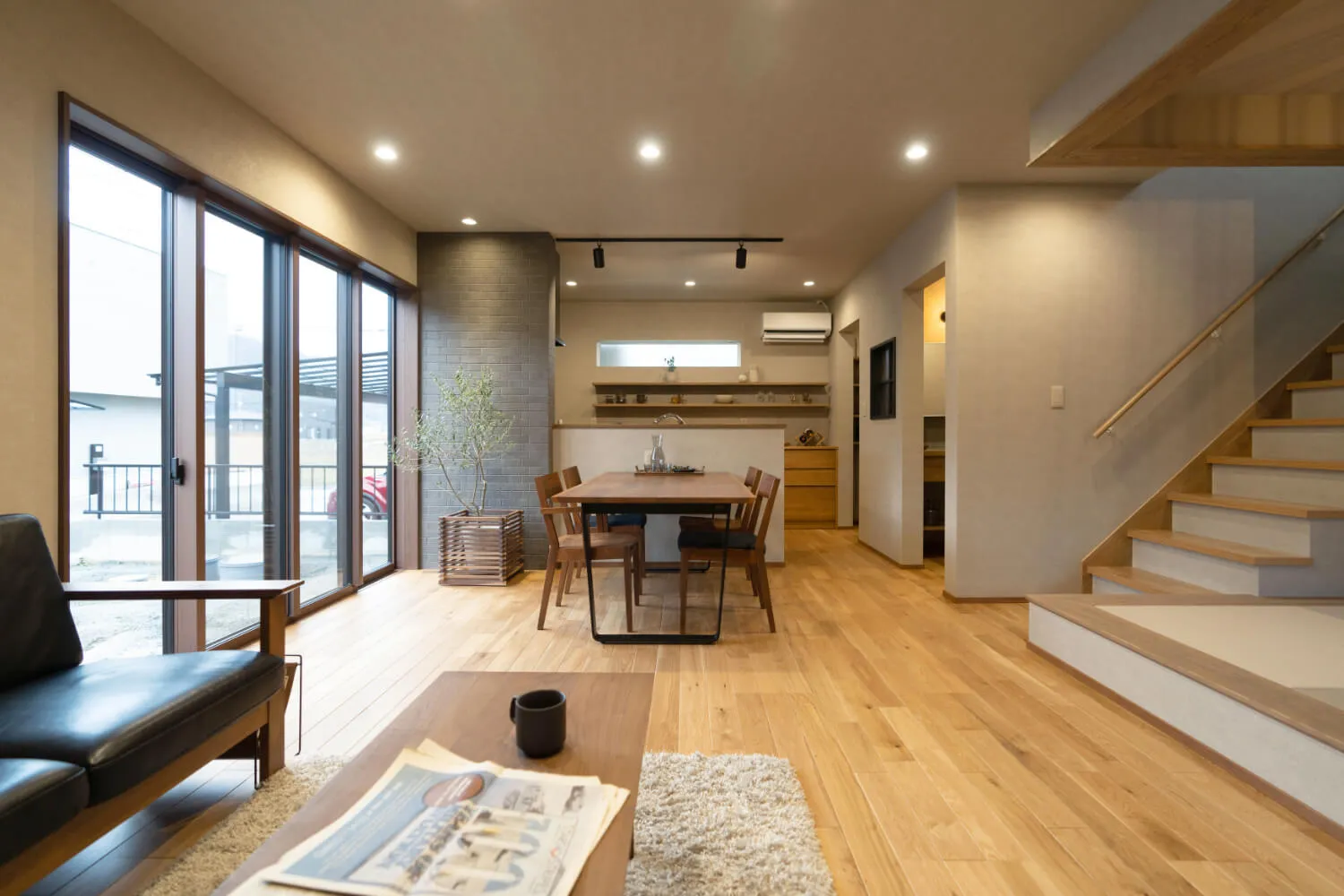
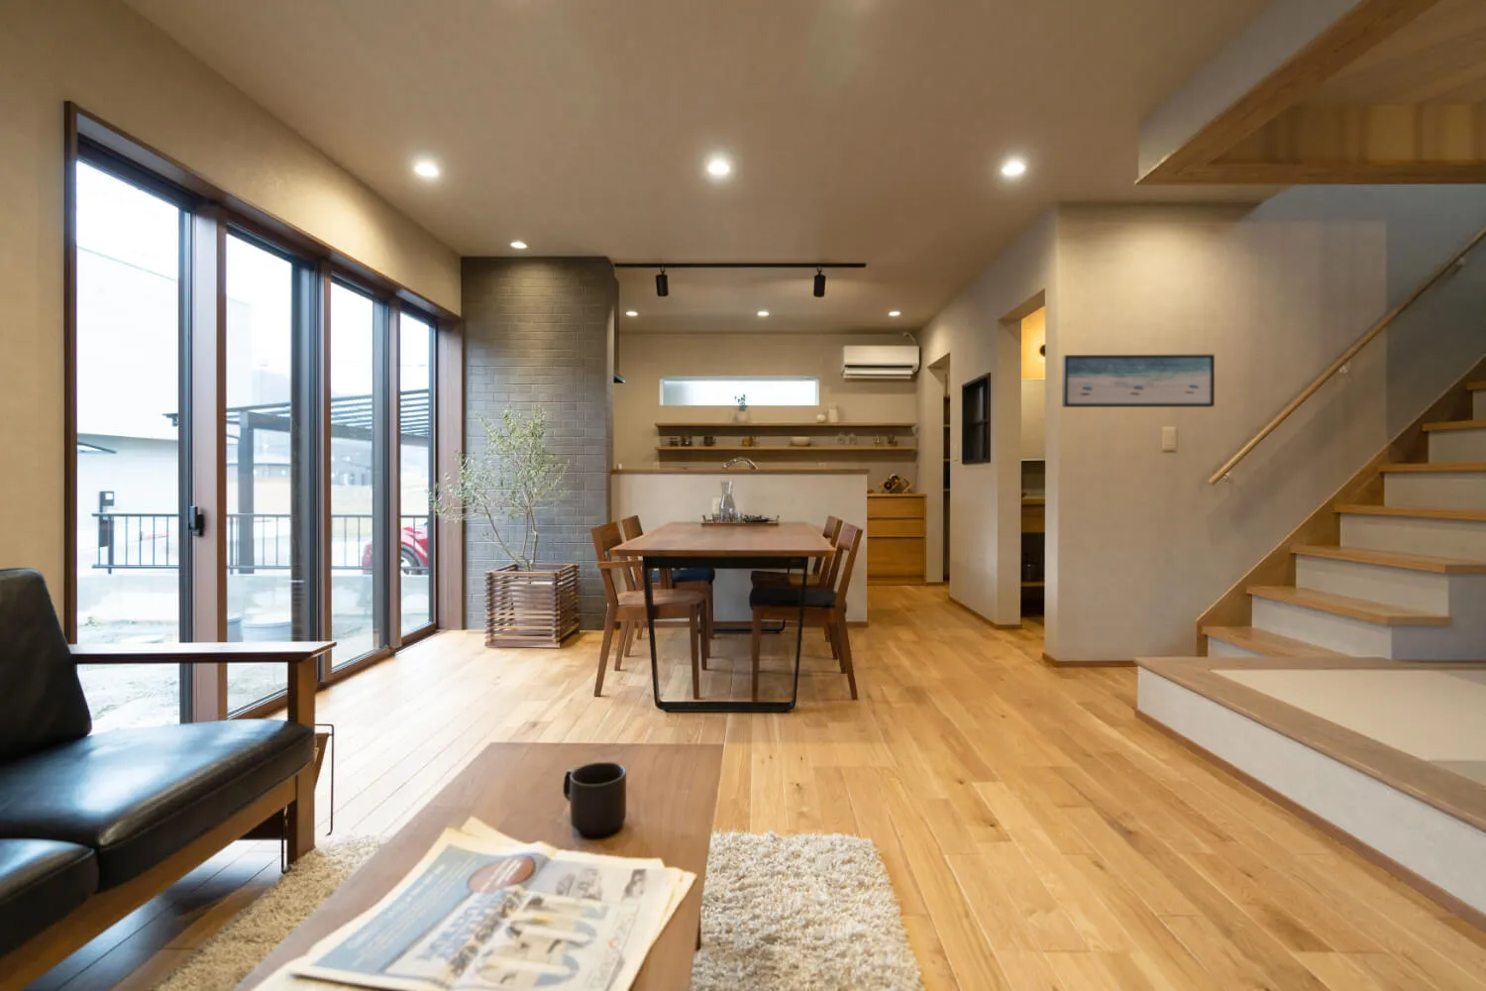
+ wall art [1061,354,1215,408]
